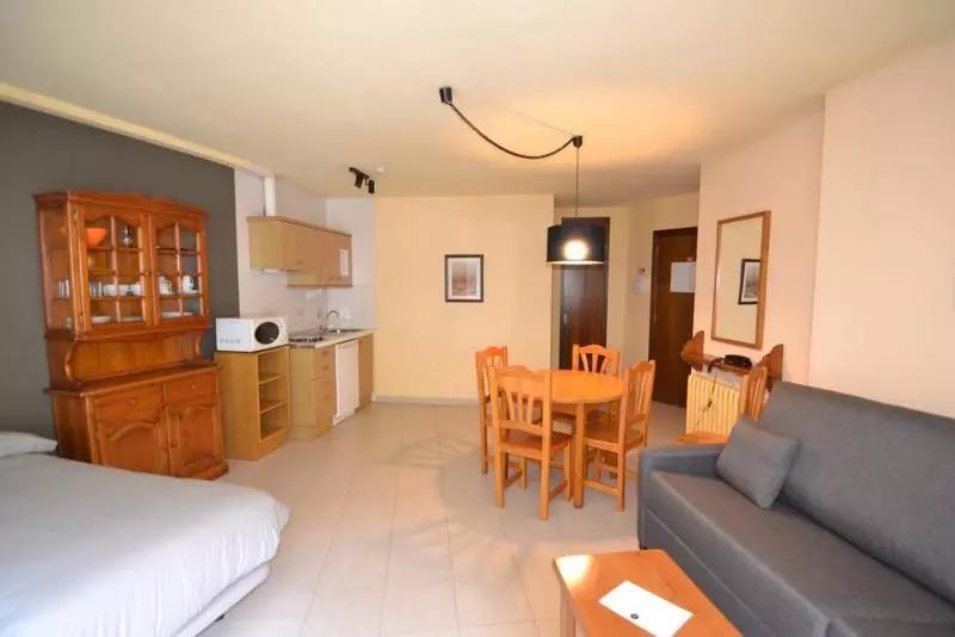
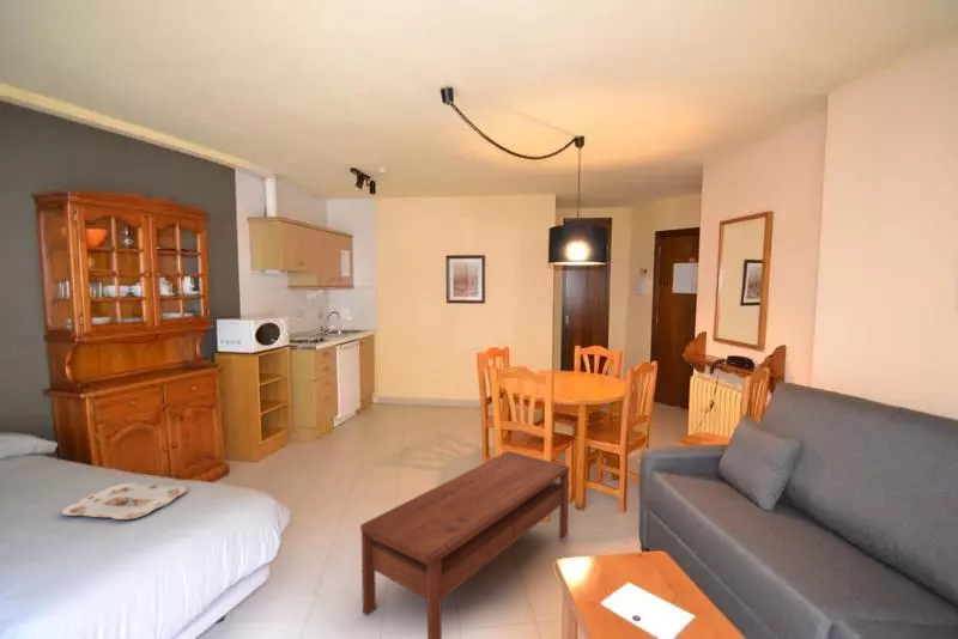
+ serving tray [60,481,188,521]
+ coffee table [359,450,570,639]
